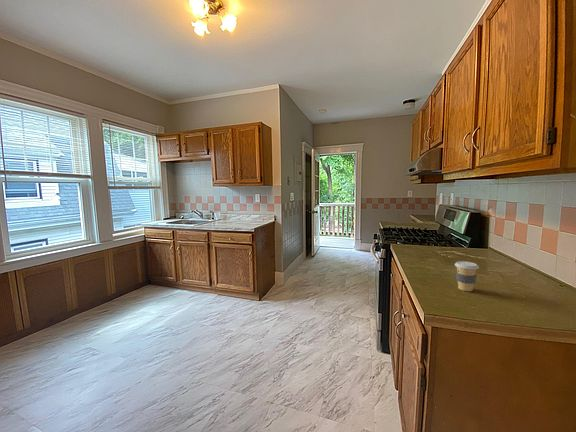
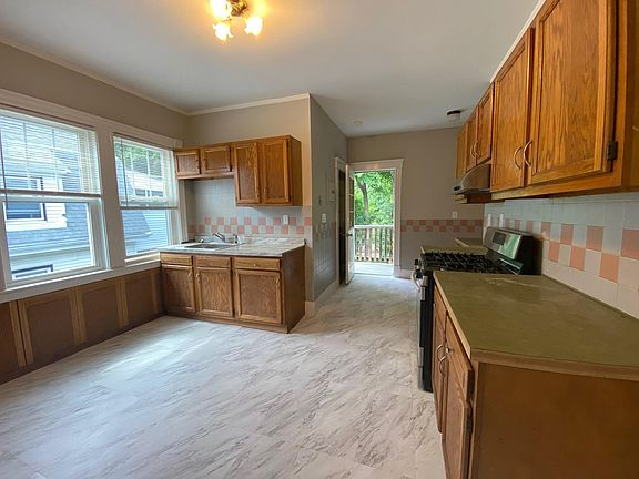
- coffee cup [454,260,480,292]
